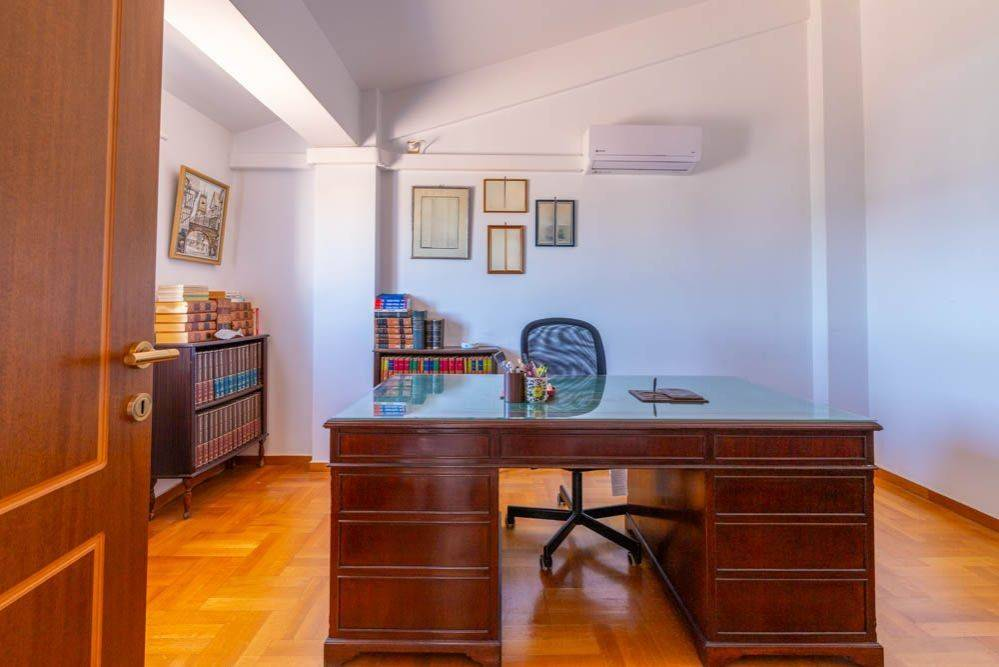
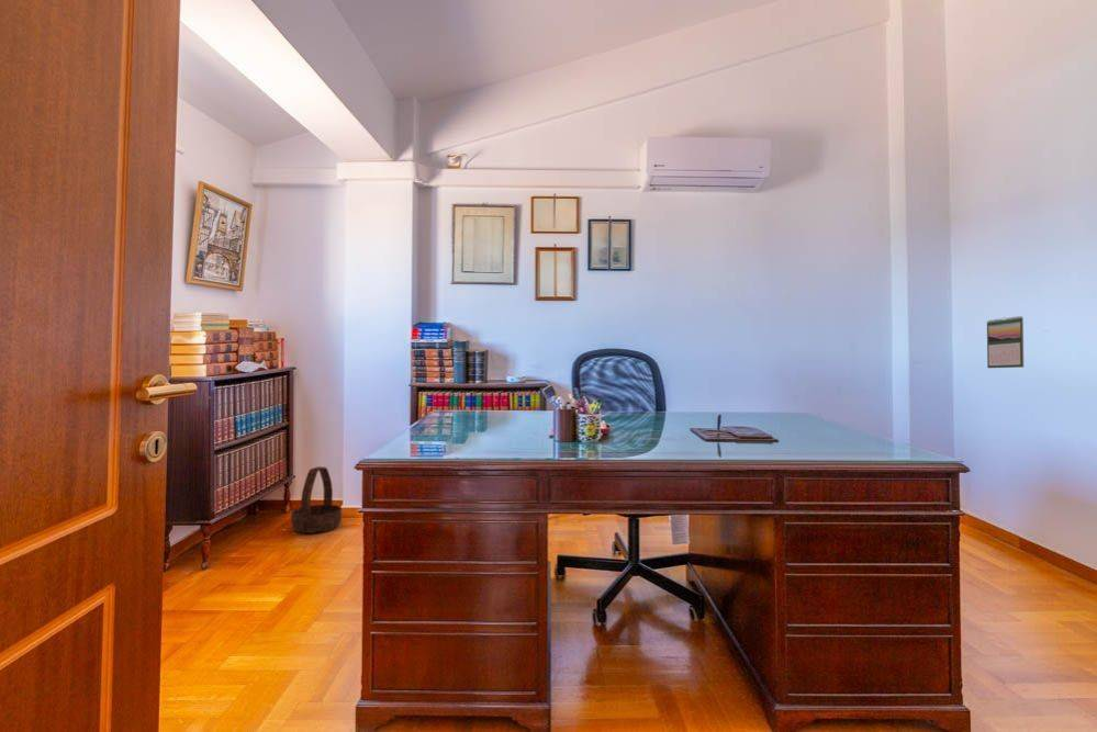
+ calendar [986,315,1025,369]
+ basket [290,465,343,534]
